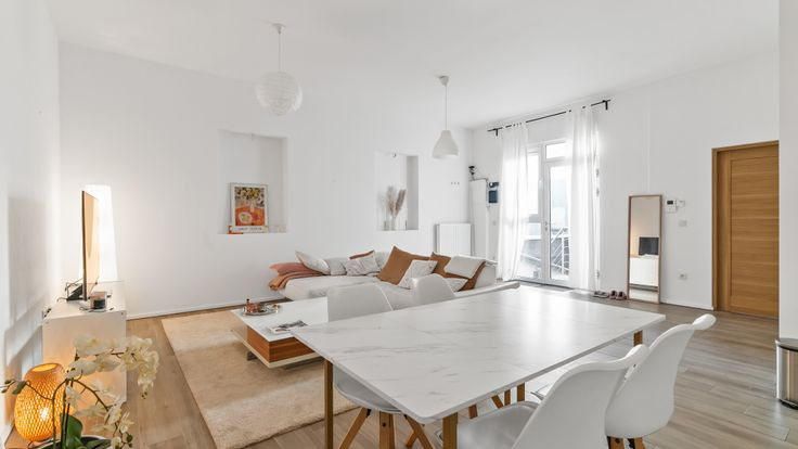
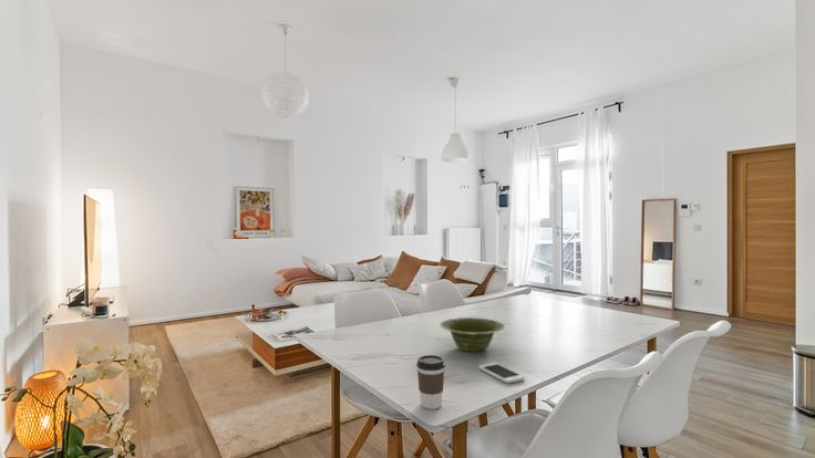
+ dish [439,316,506,352]
+ smartphone [478,362,526,384]
+ coffee cup [415,354,446,410]
